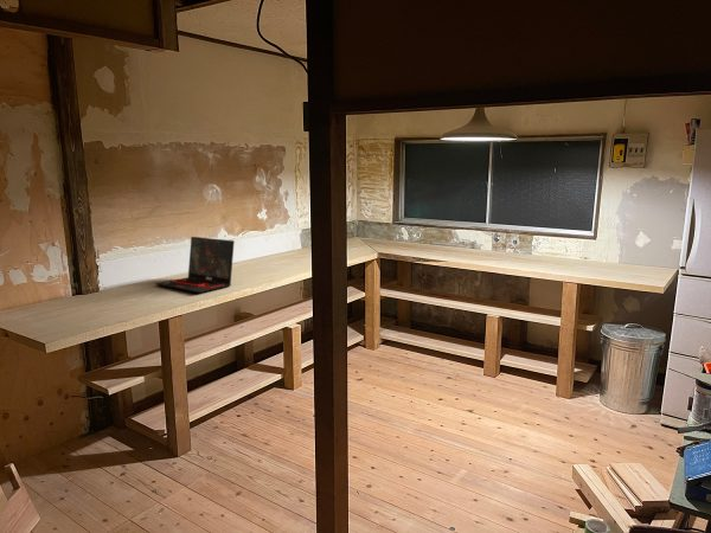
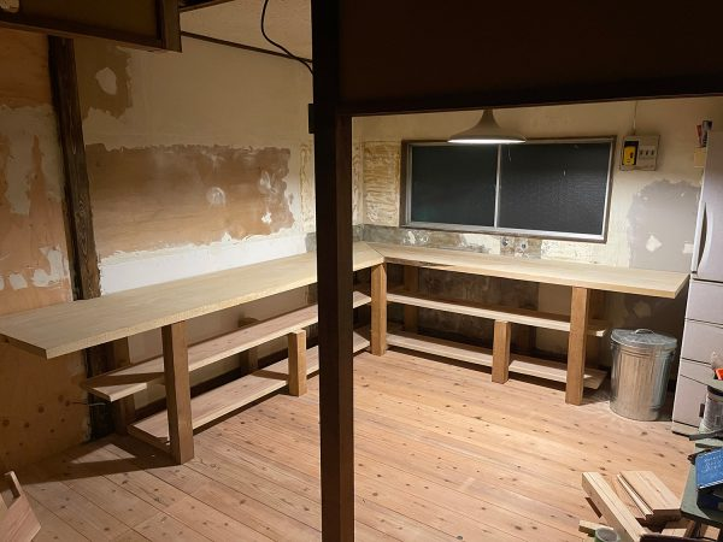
- laptop [155,236,236,294]
